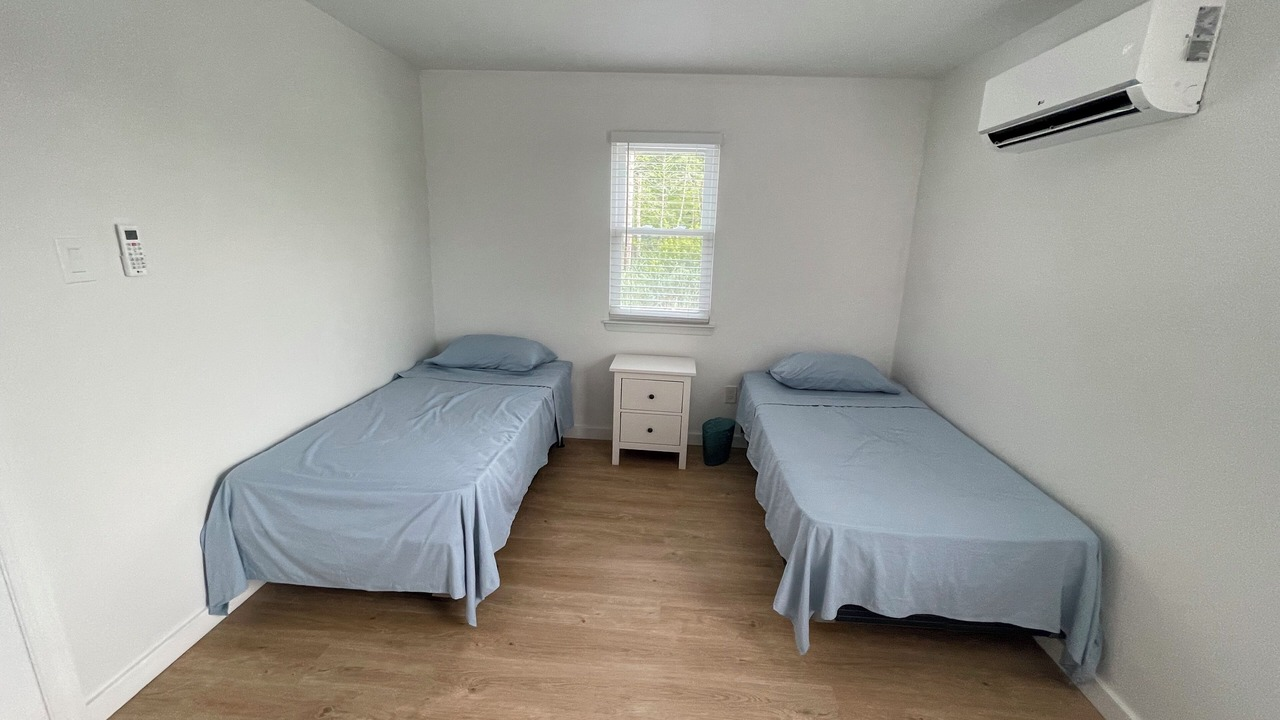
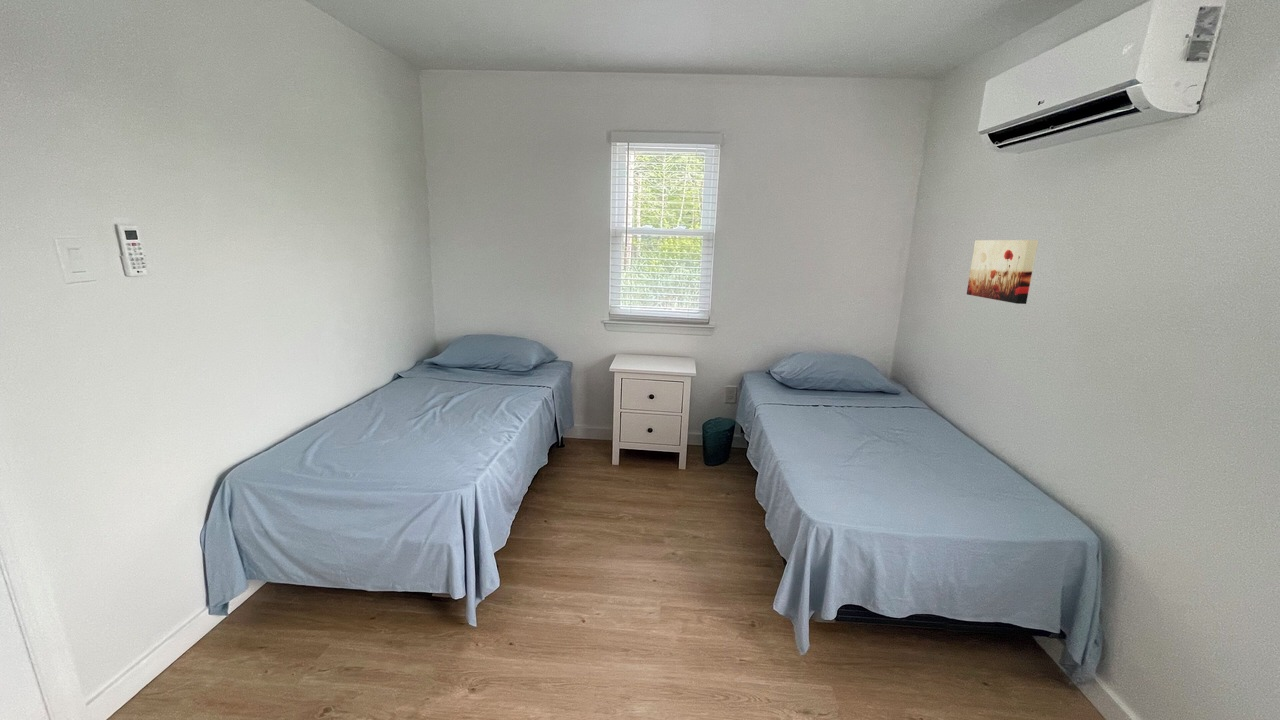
+ wall art [966,239,1039,305]
